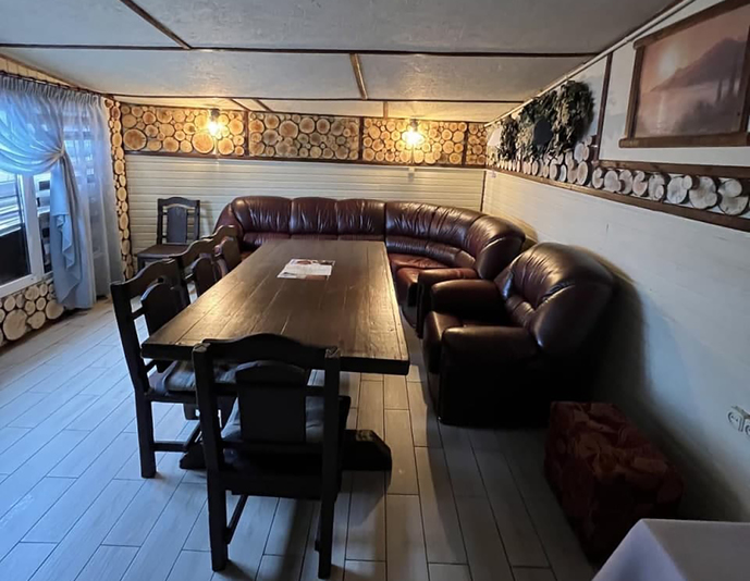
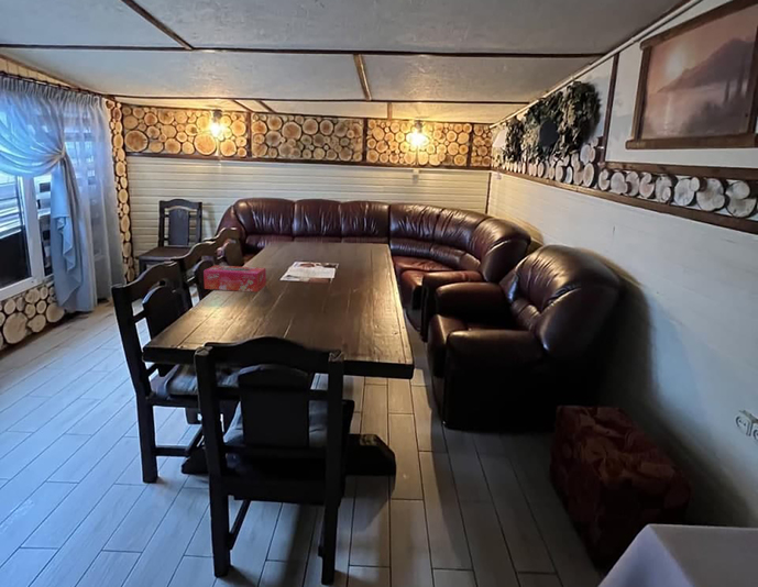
+ tissue box [202,264,267,294]
